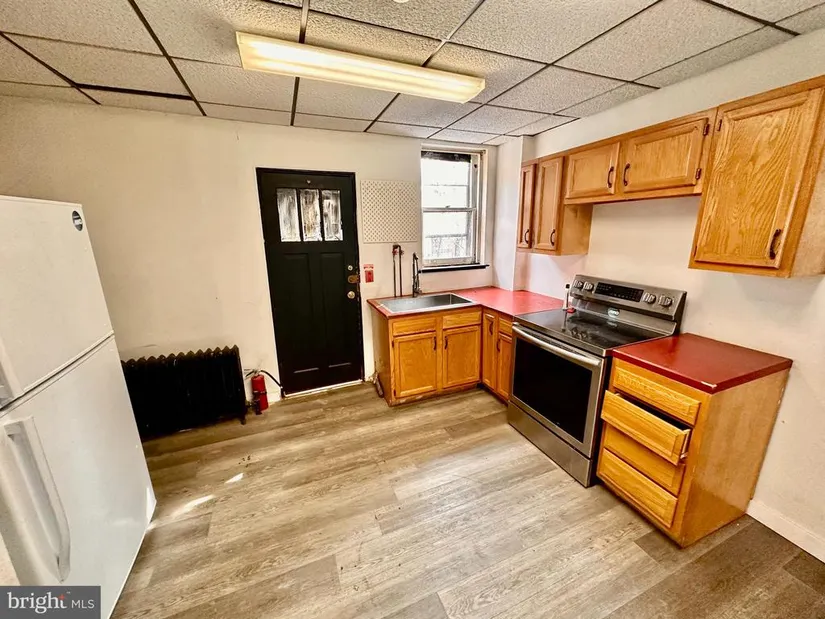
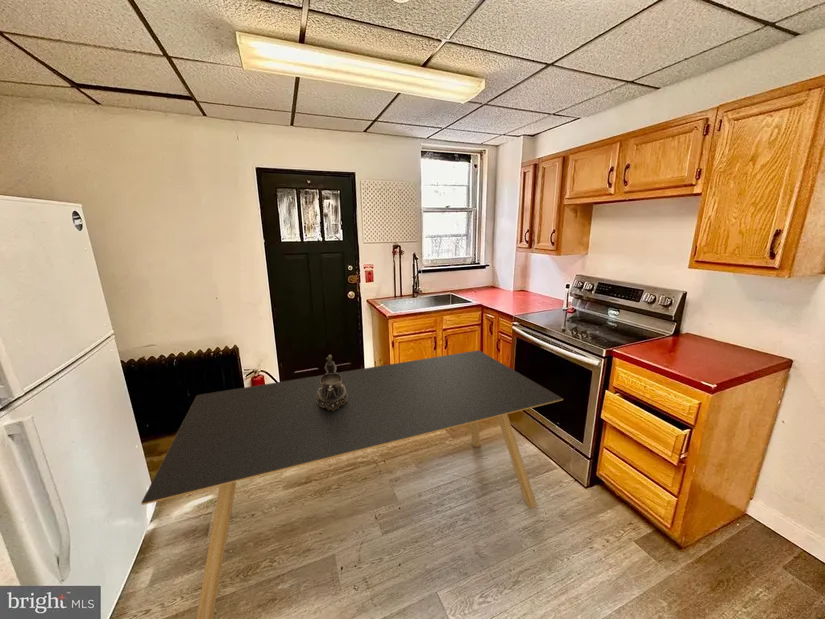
+ dining table [140,349,564,619]
+ decorative bowl [317,354,347,410]
